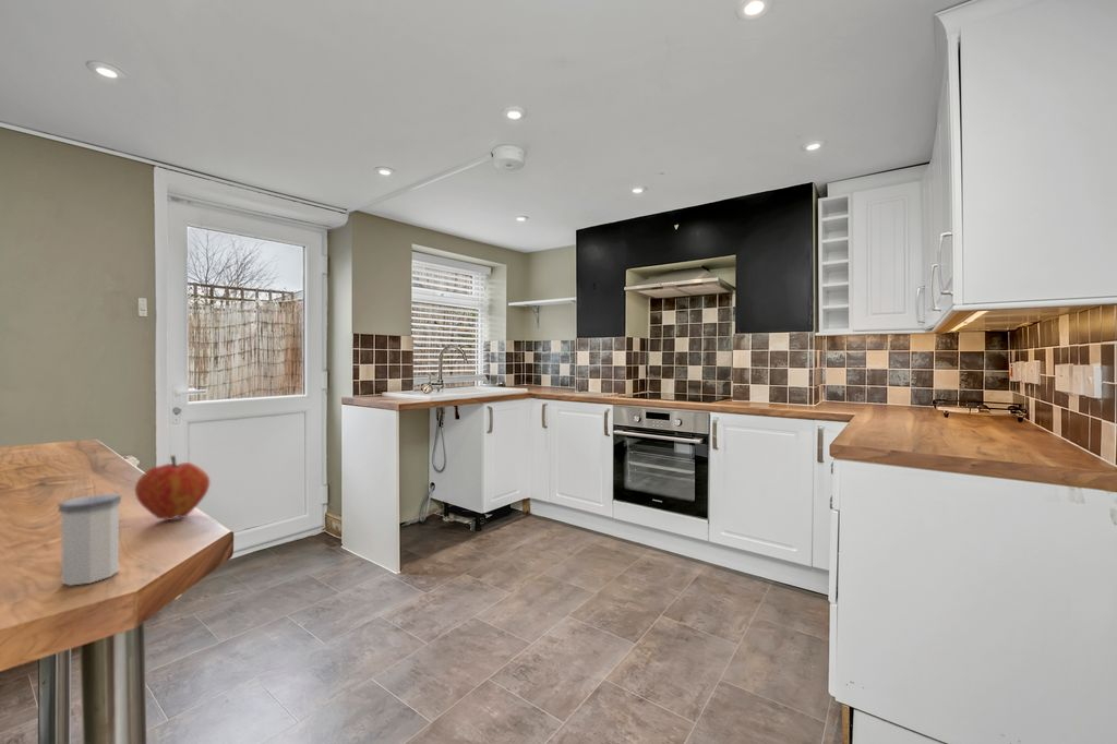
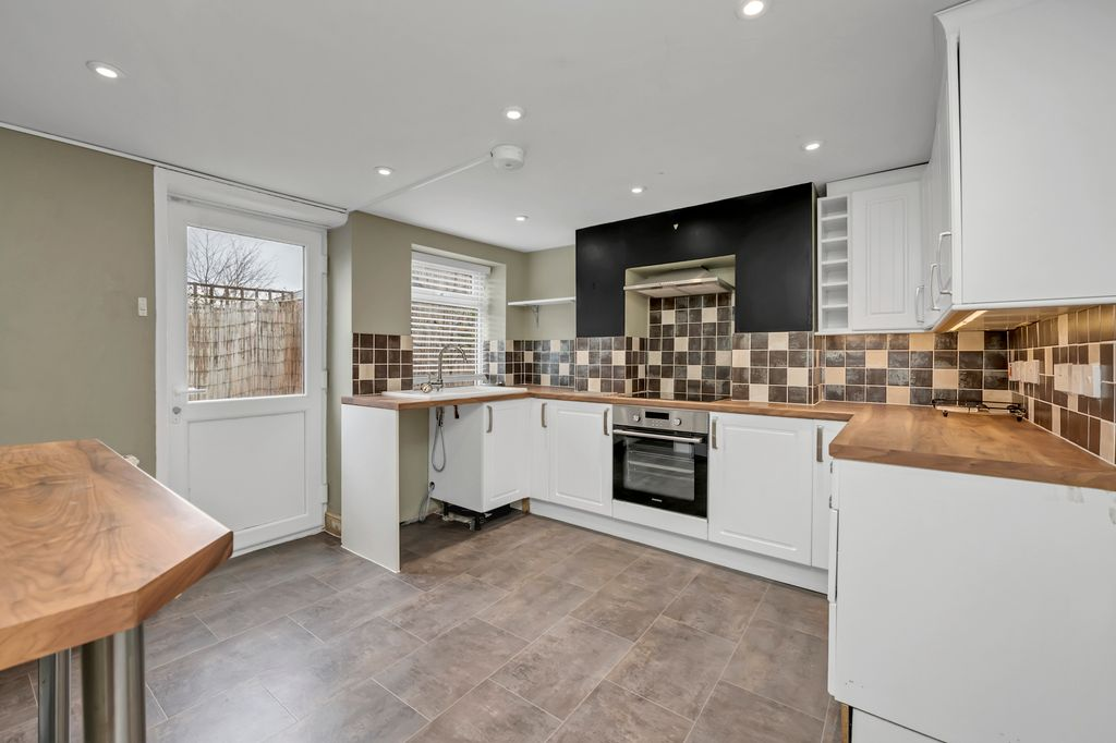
- salt shaker [58,493,122,587]
- fruit [134,454,212,521]
